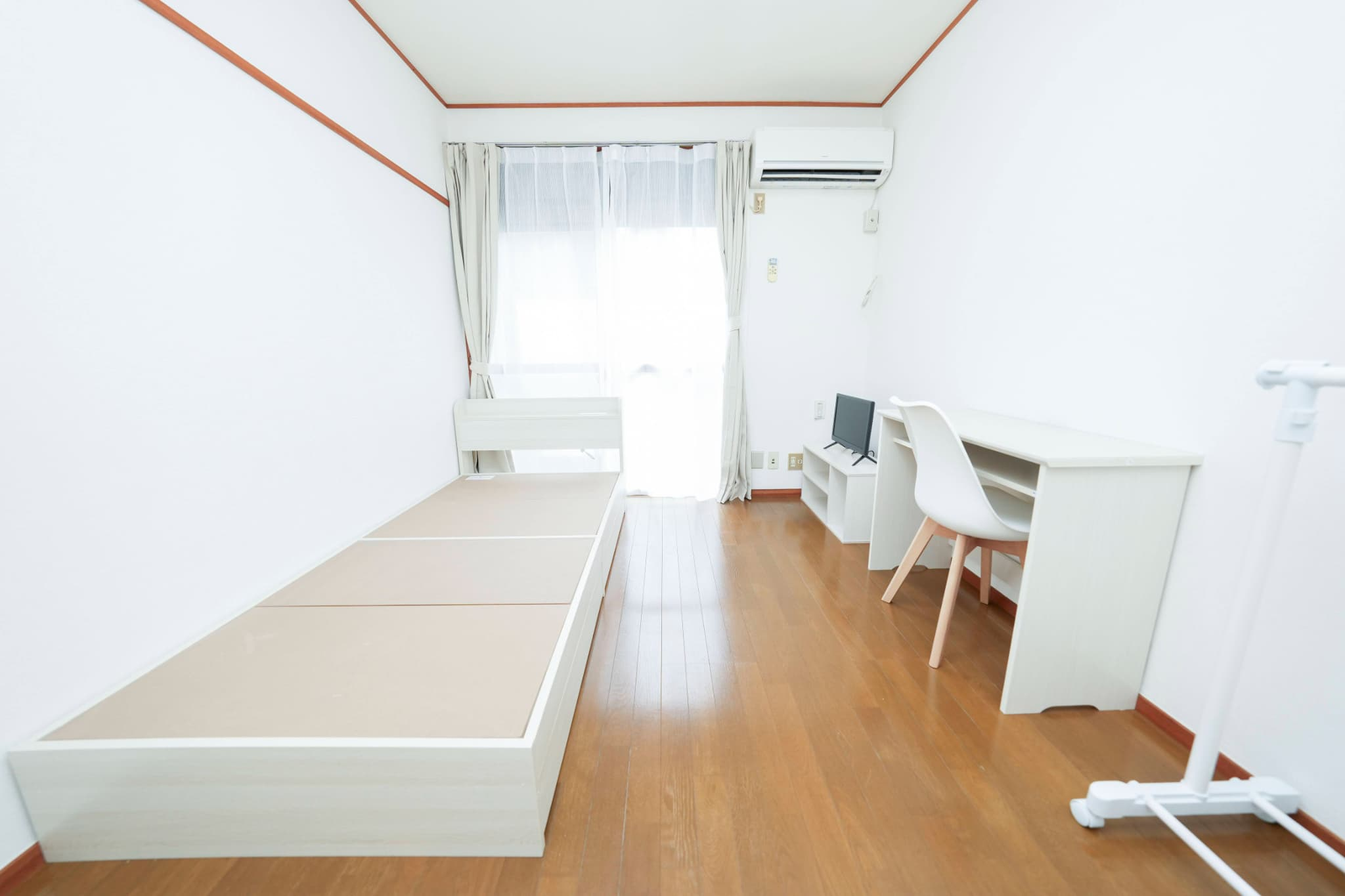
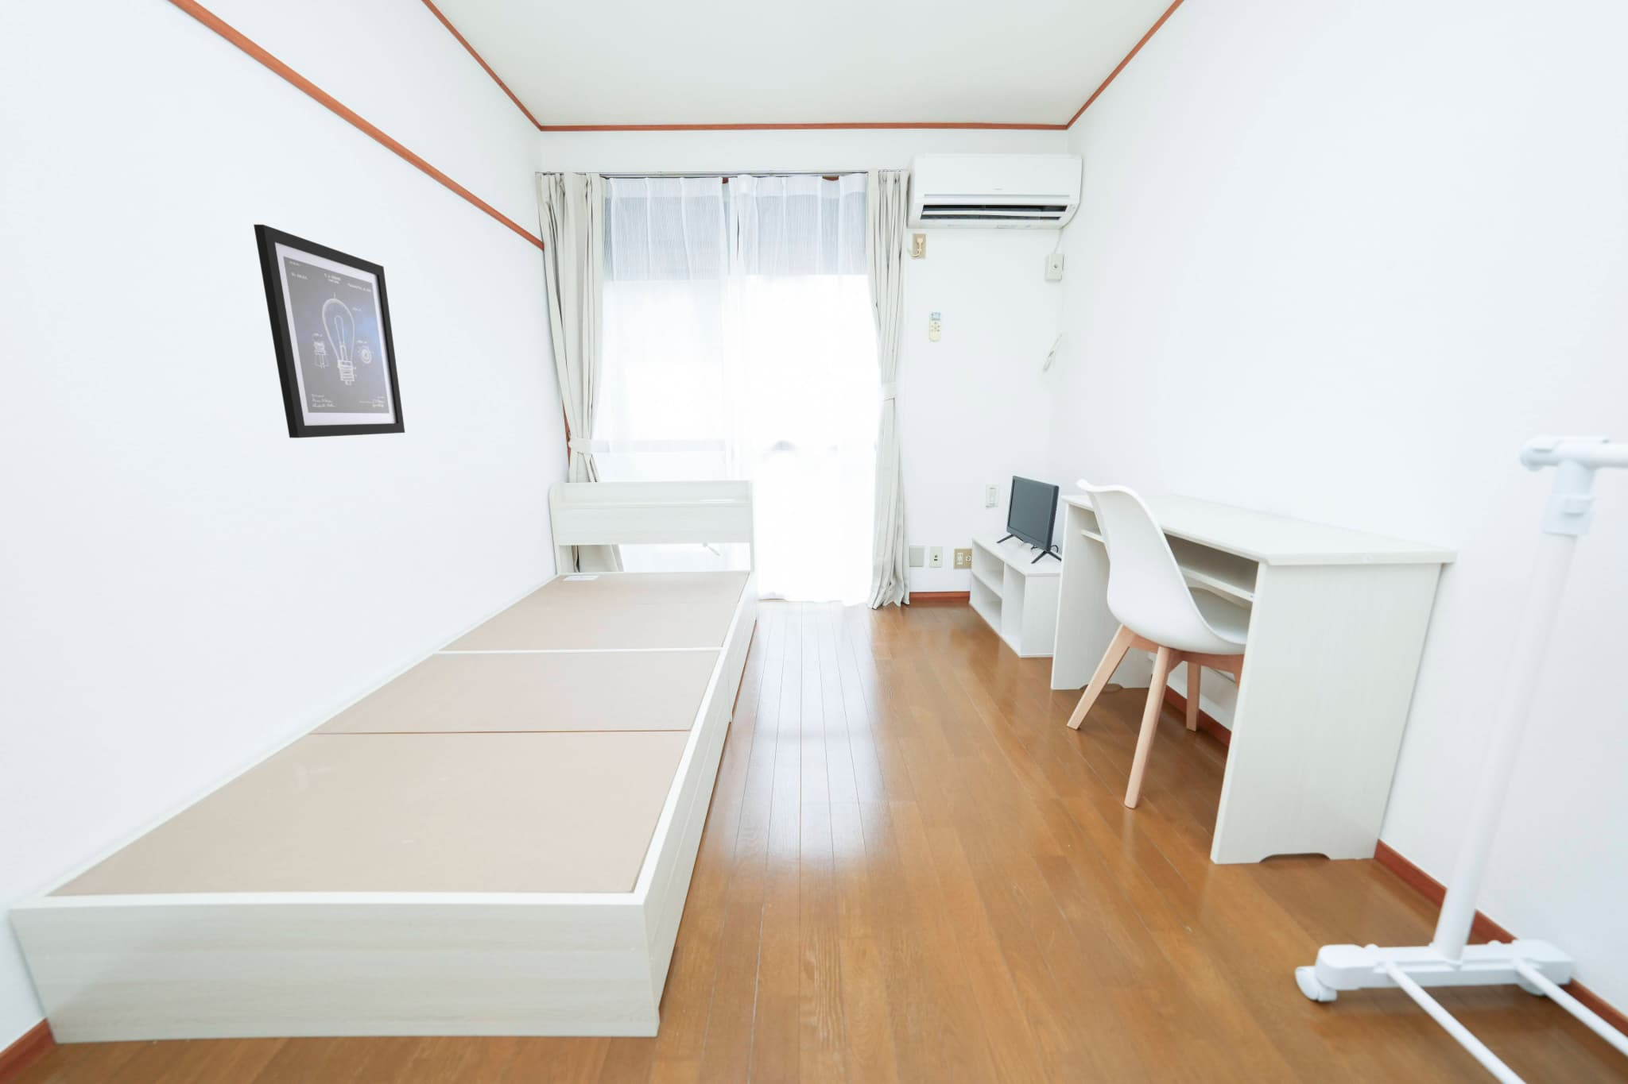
+ wall art [253,224,405,439]
